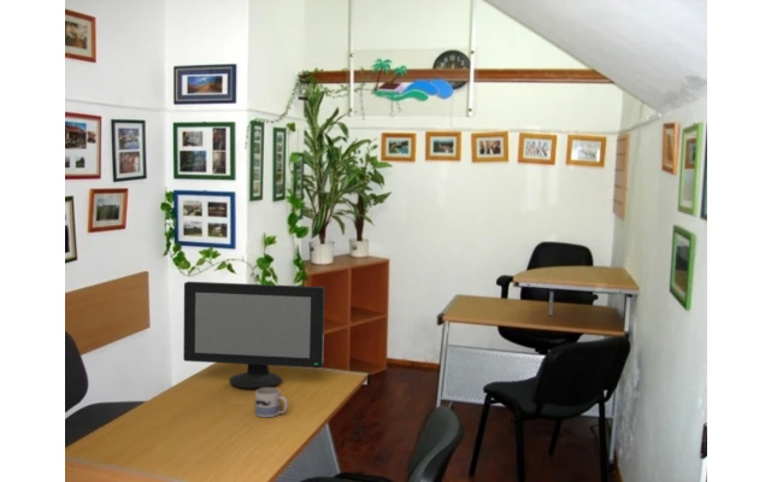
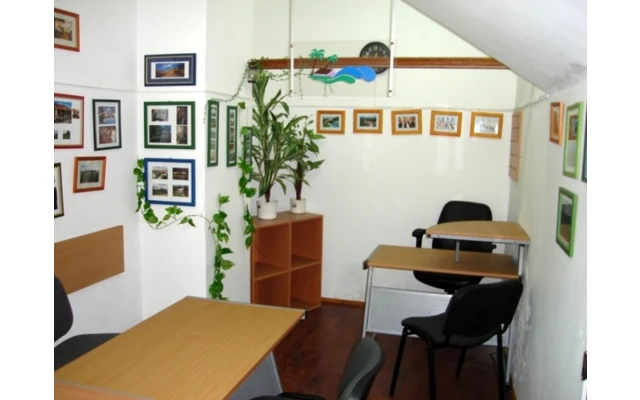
- computer monitor [182,281,326,389]
- mug [254,387,289,418]
